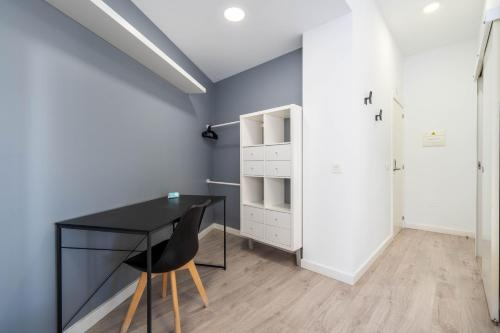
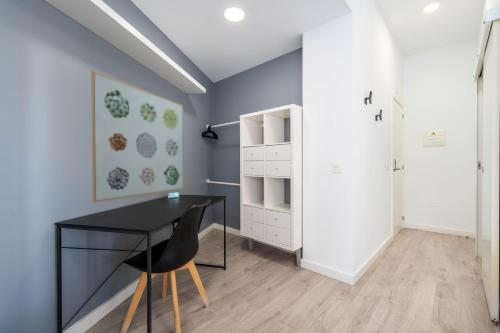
+ wall art [90,70,185,204]
